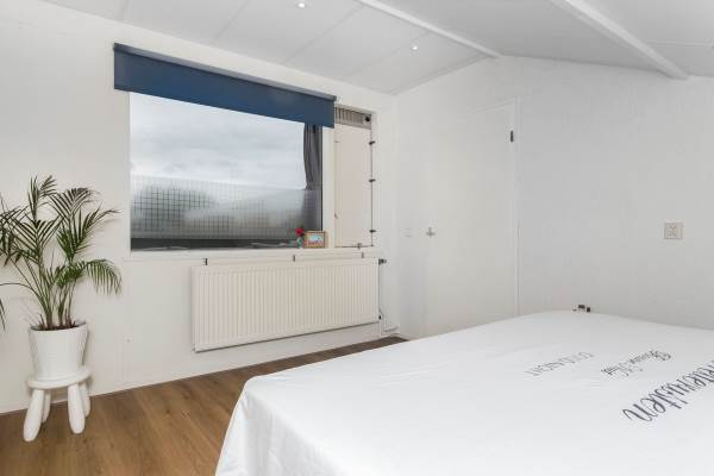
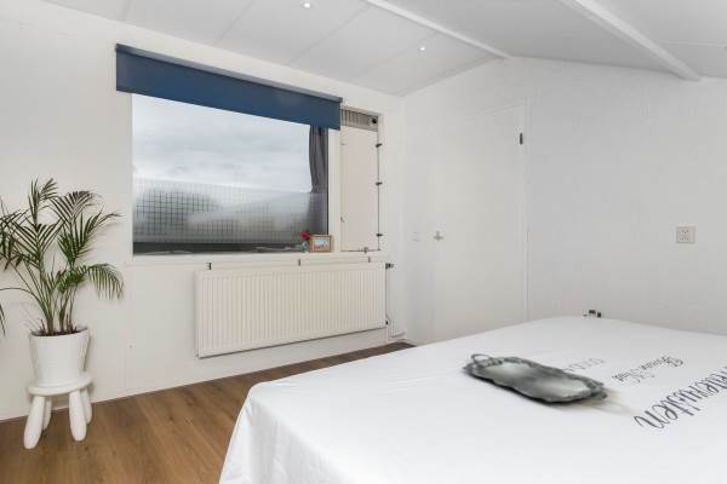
+ serving tray [462,352,609,403]
